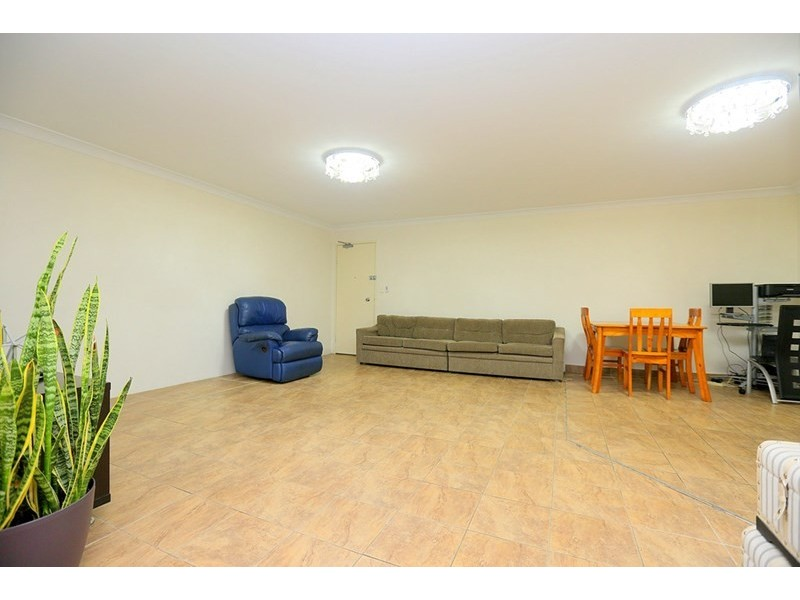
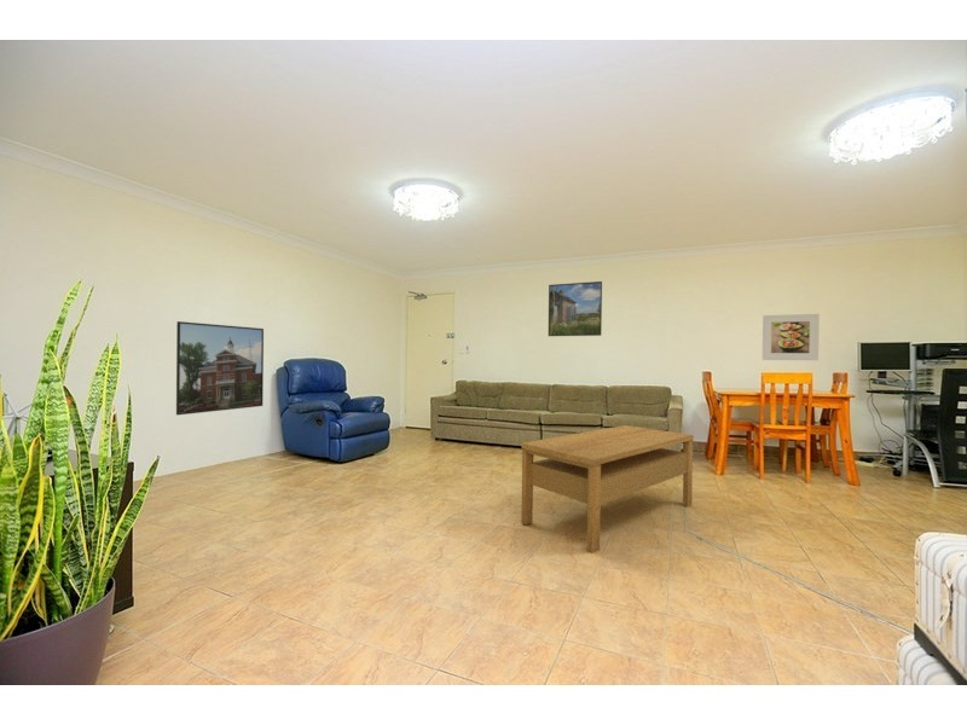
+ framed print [548,280,603,337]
+ coffee table [520,424,695,555]
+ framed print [175,320,265,416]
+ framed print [762,313,821,361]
